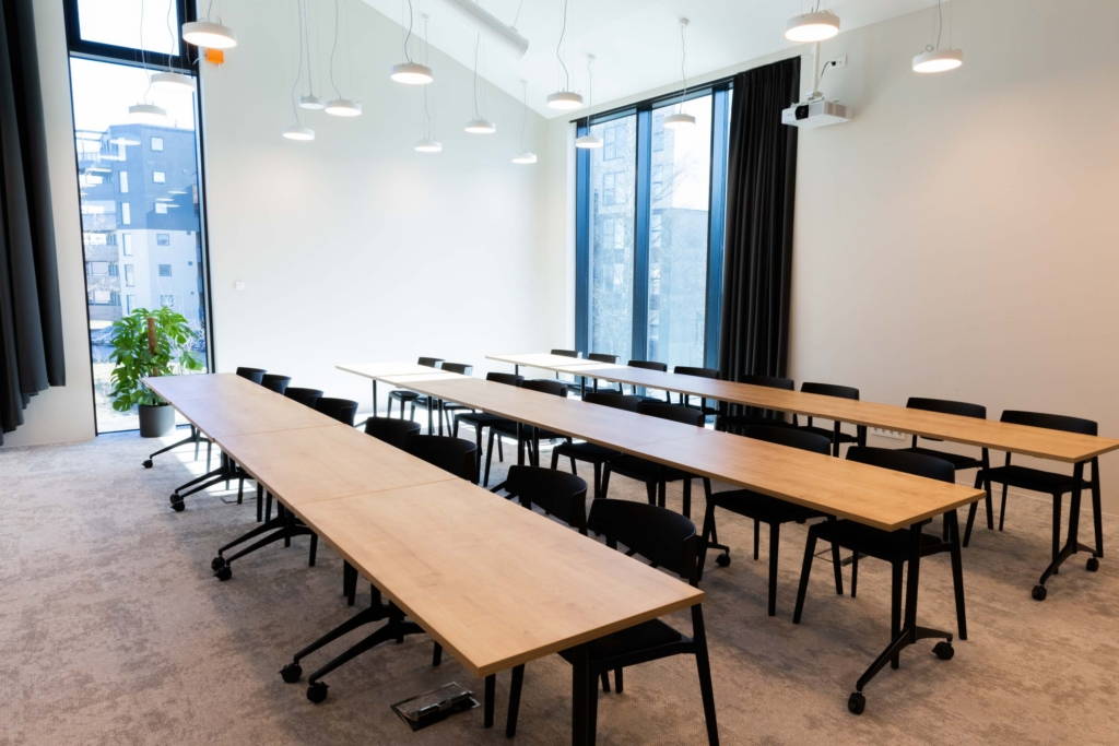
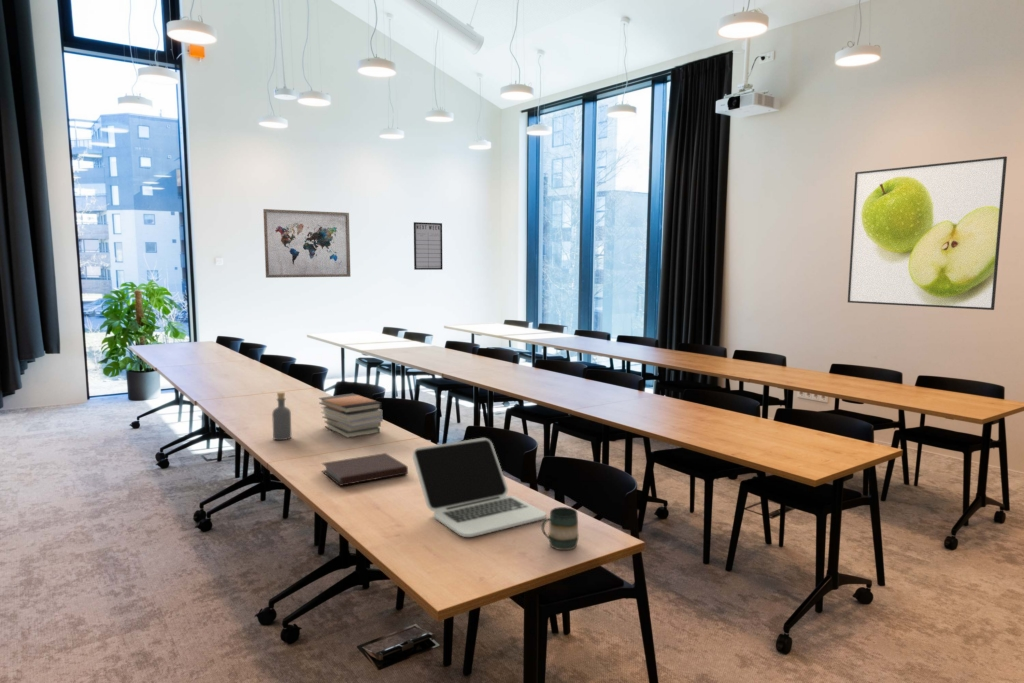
+ laptop [412,437,547,538]
+ book stack [318,392,384,439]
+ notebook [321,452,409,487]
+ wall art [262,208,351,279]
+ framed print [847,155,1008,311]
+ bottle [271,391,292,441]
+ mug [541,506,580,551]
+ writing board [413,221,443,271]
